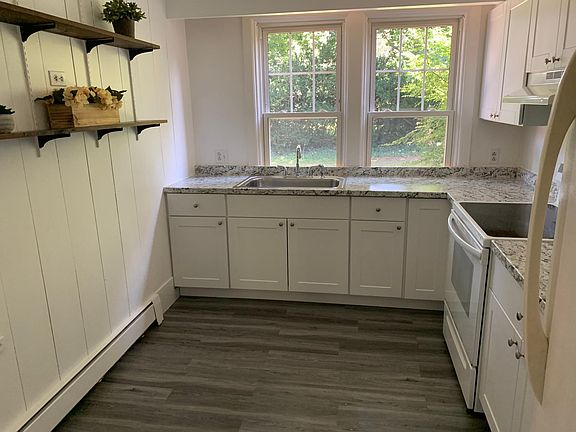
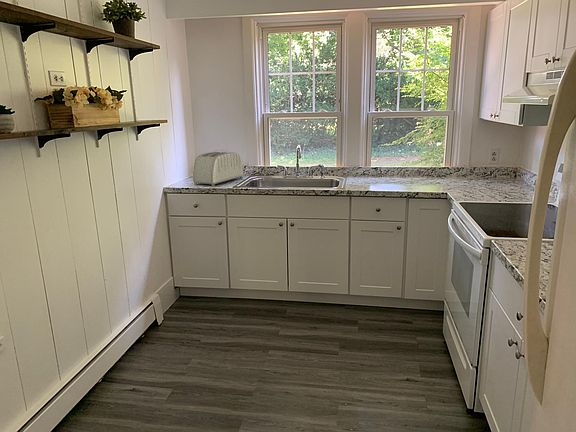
+ toaster [192,151,244,187]
